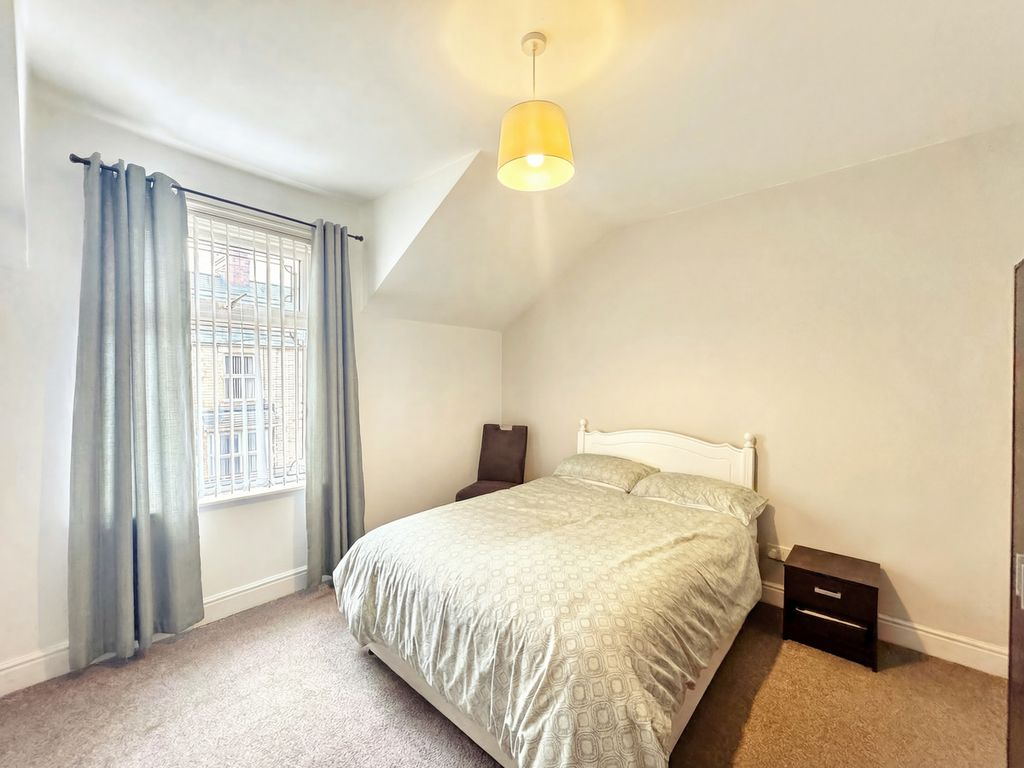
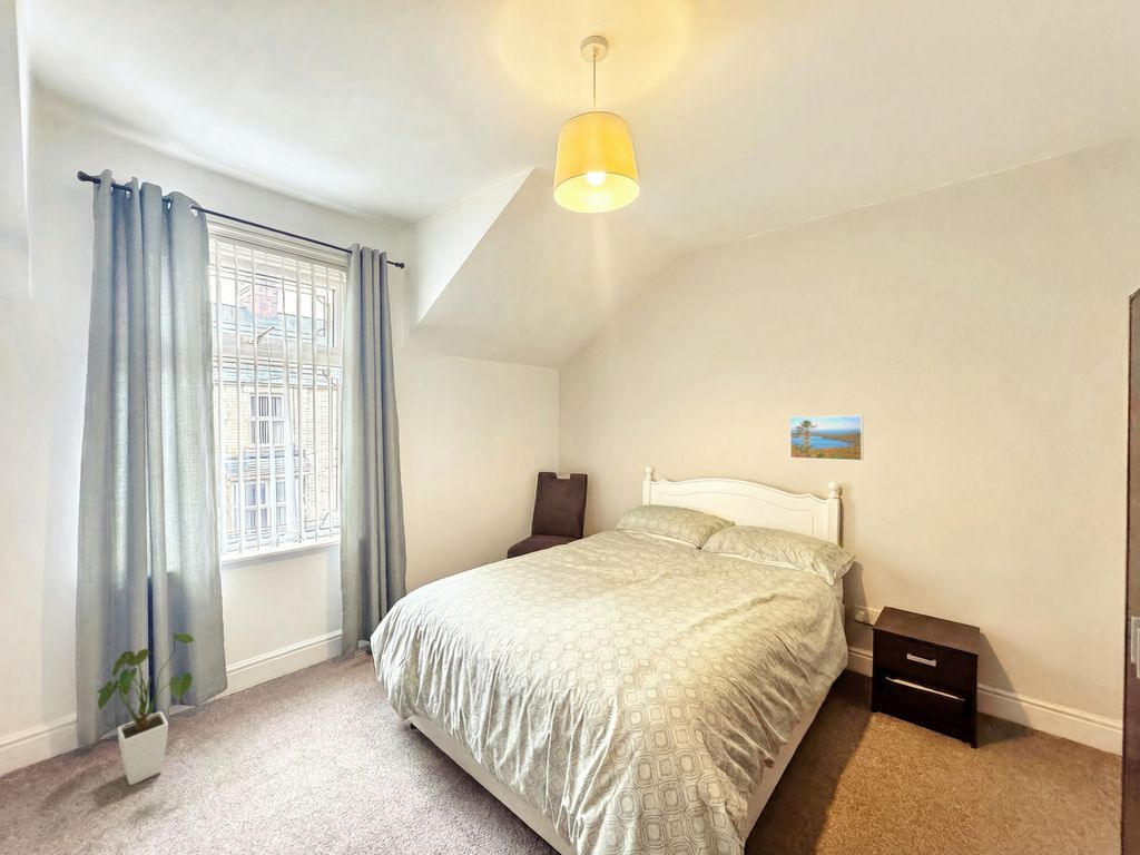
+ house plant [96,631,196,786]
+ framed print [788,414,864,462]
